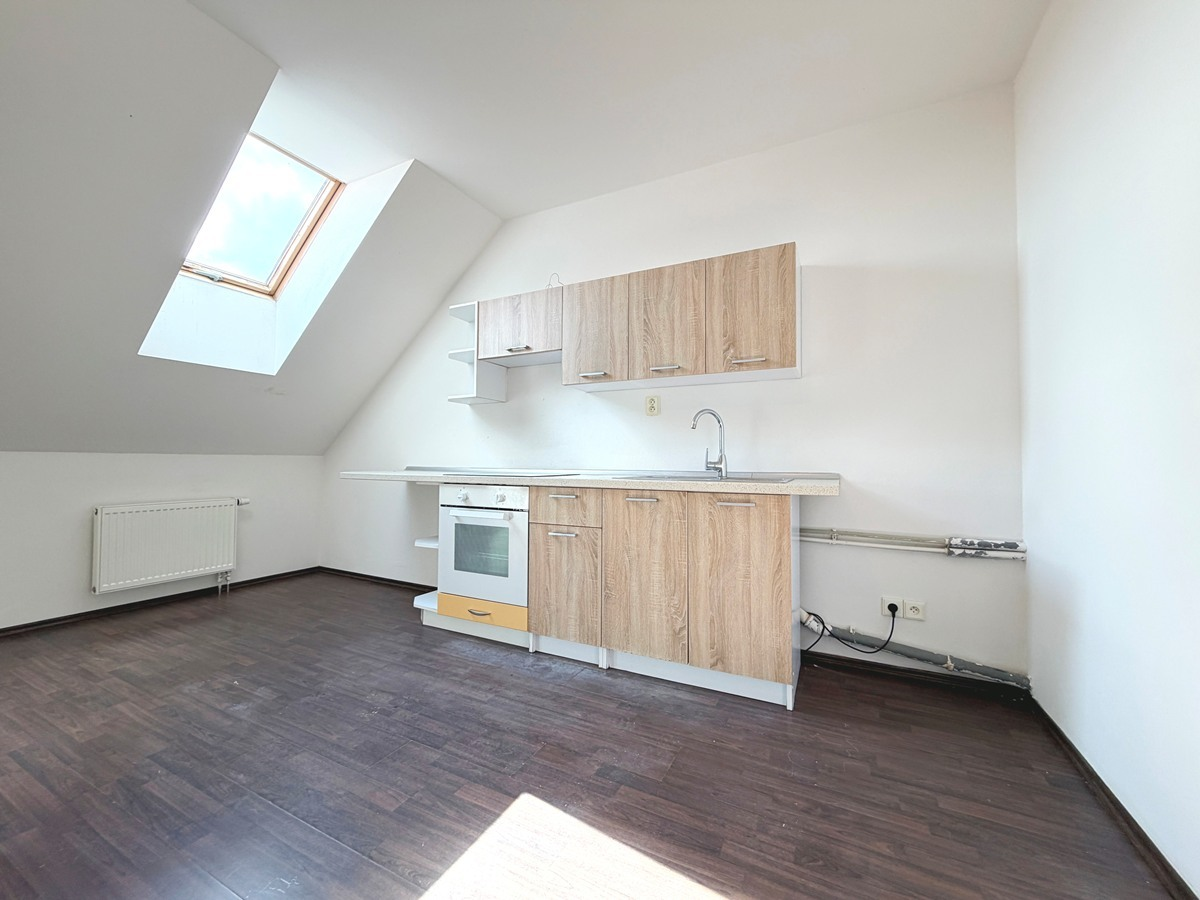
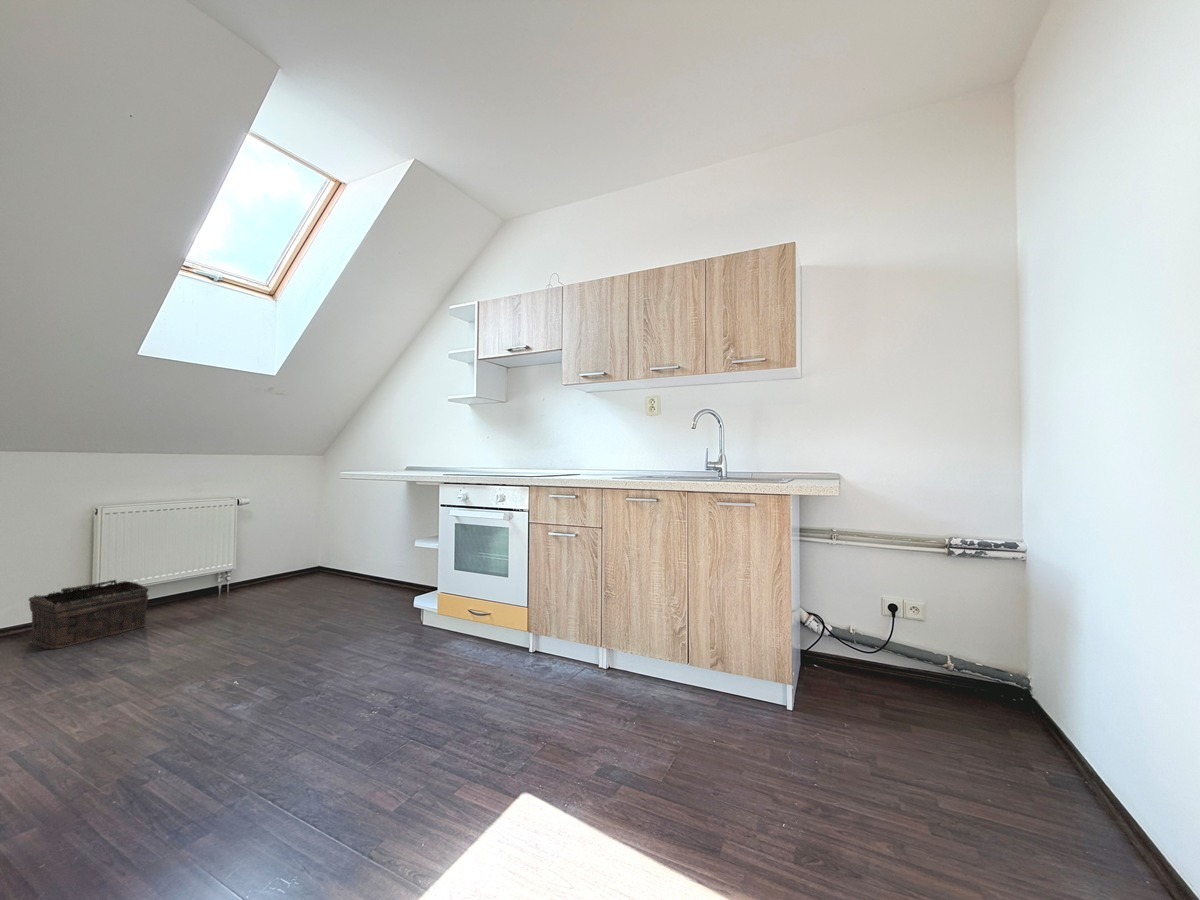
+ basket [27,579,150,650]
